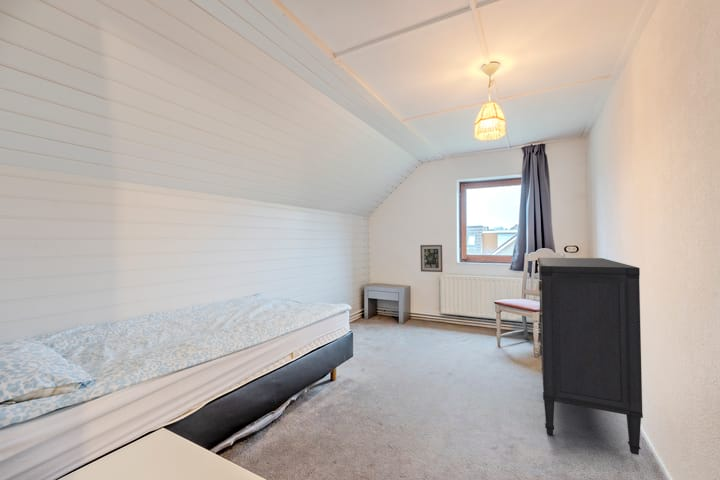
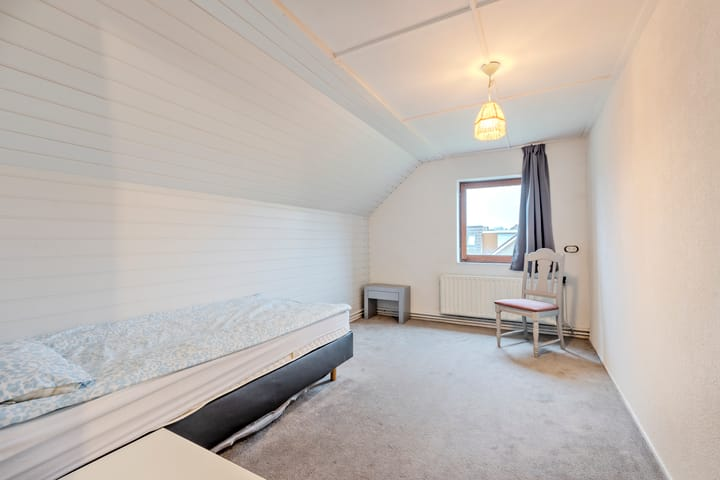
- wall art [419,244,444,273]
- dresser [537,257,644,456]
